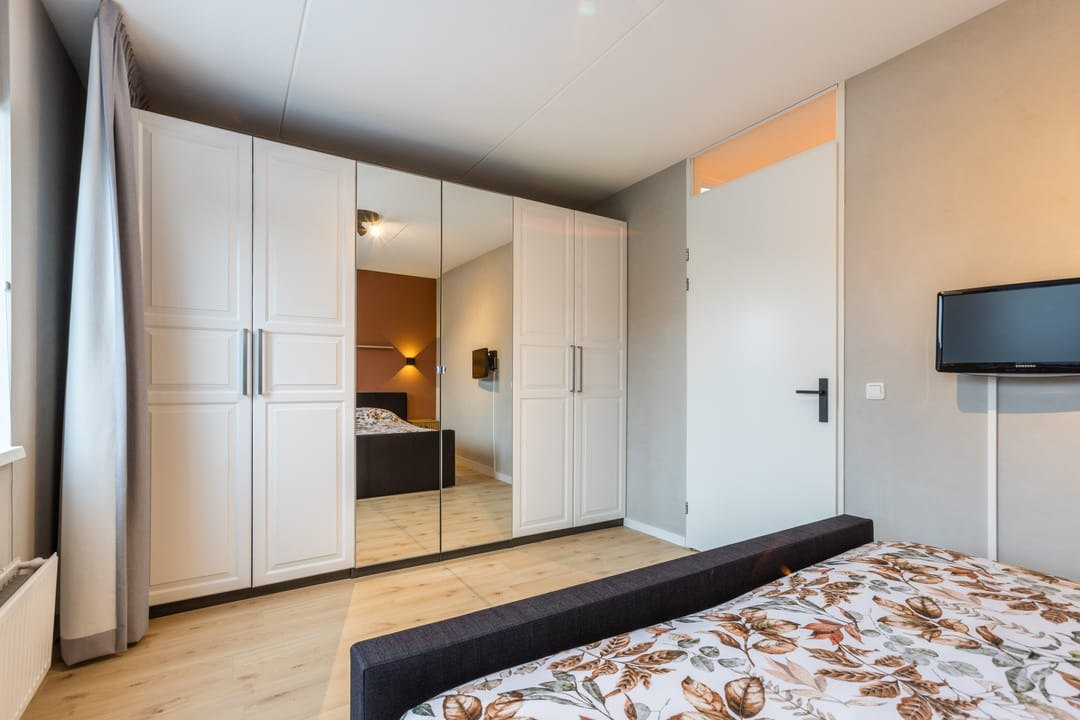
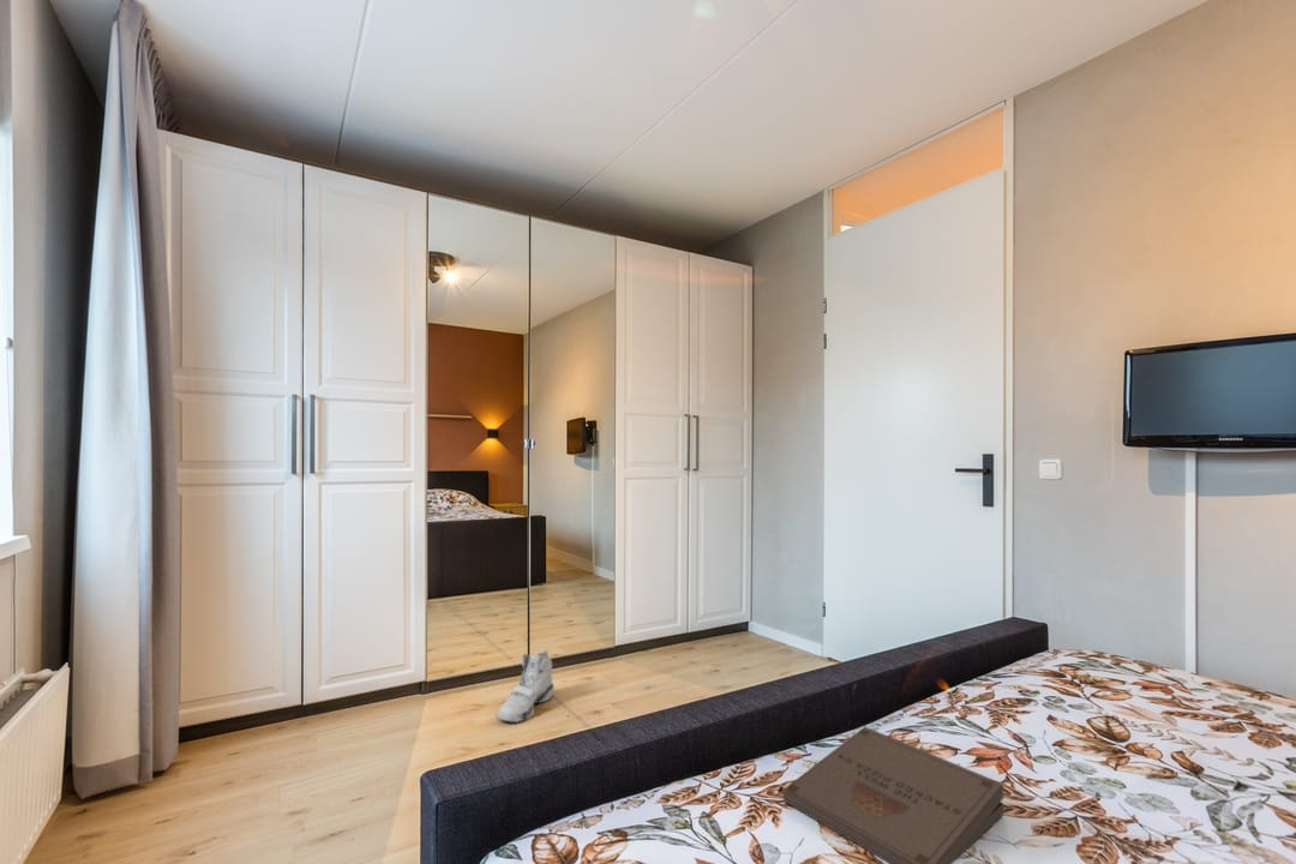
+ sneaker [497,648,556,724]
+ pizza box [782,726,1006,864]
